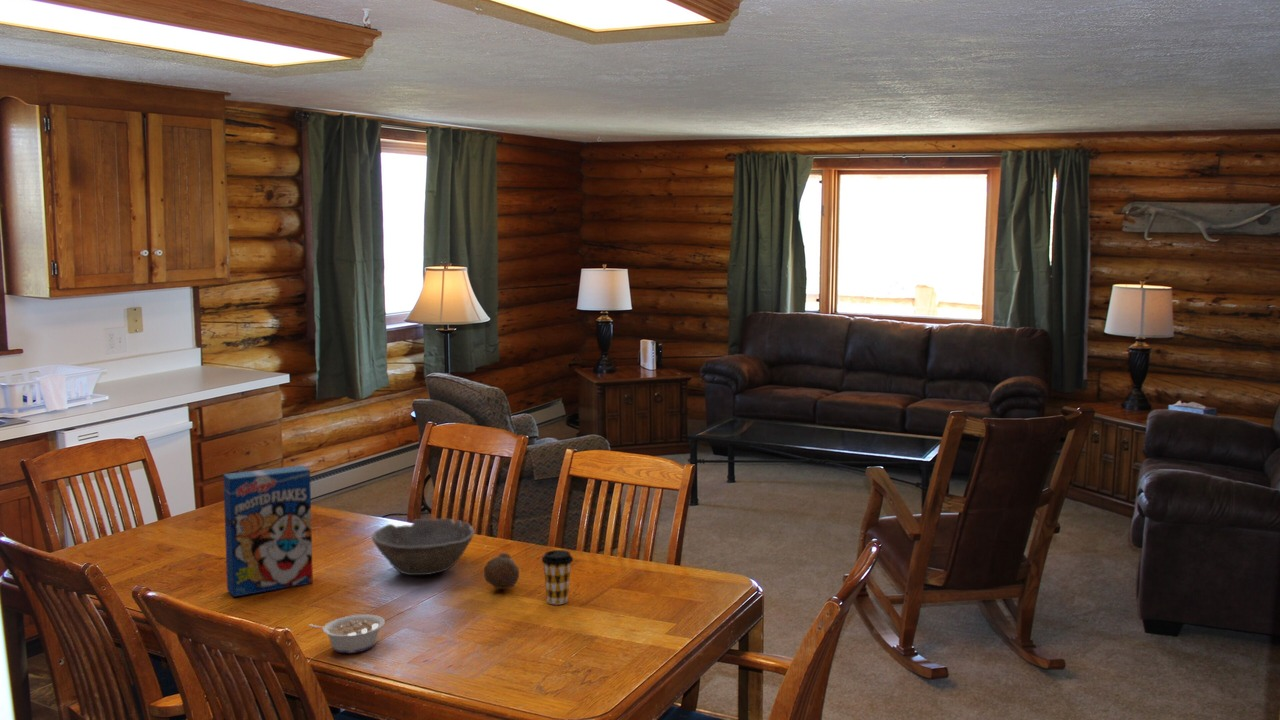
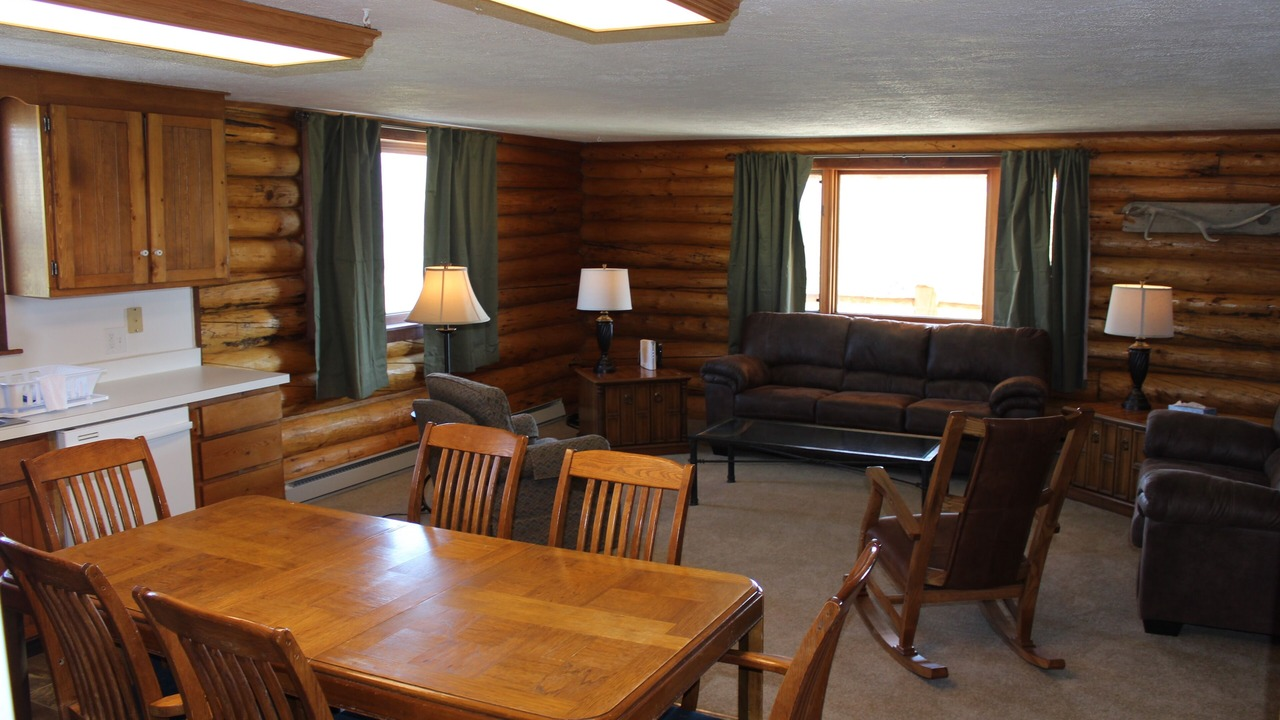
- bowl [371,518,476,576]
- coffee cup [541,549,574,605]
- cereal box [222,465,314,598]
- fruit [483,552,520,590]
- legume [308,613,386,654]
